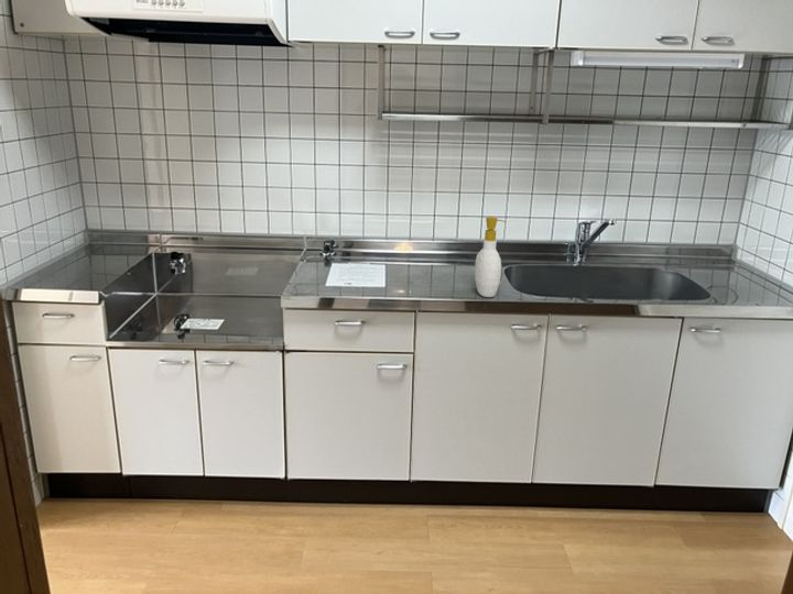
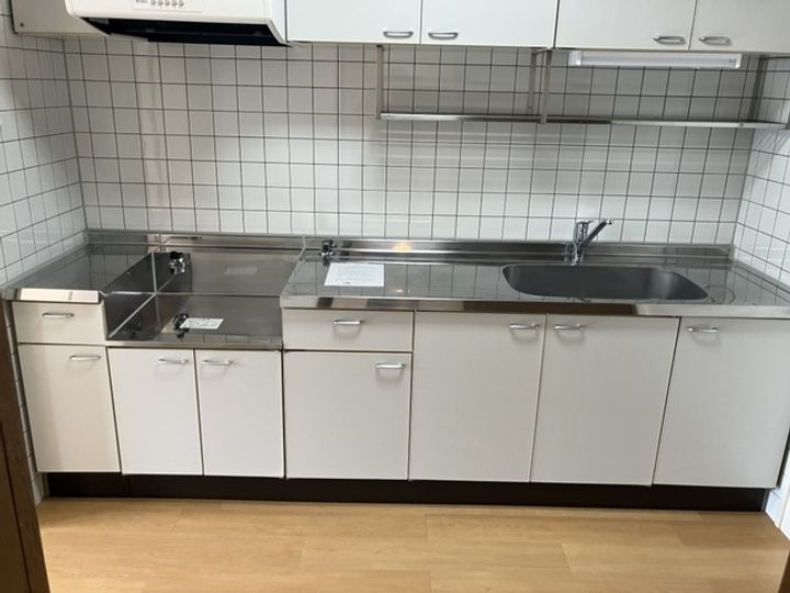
- soap bottle [474,216,508,298]
